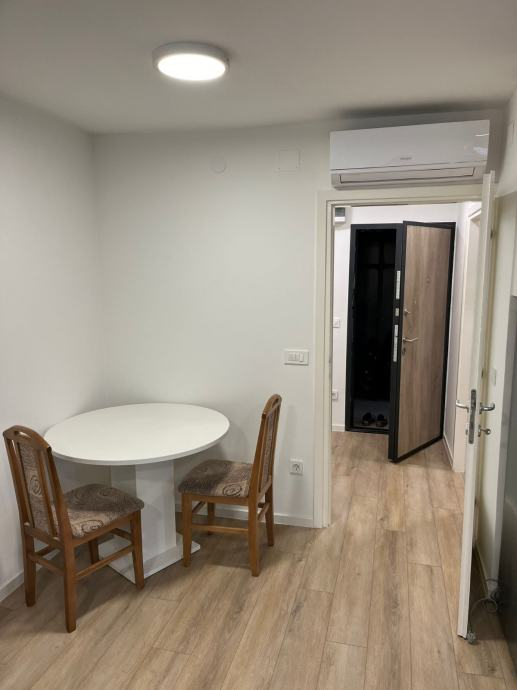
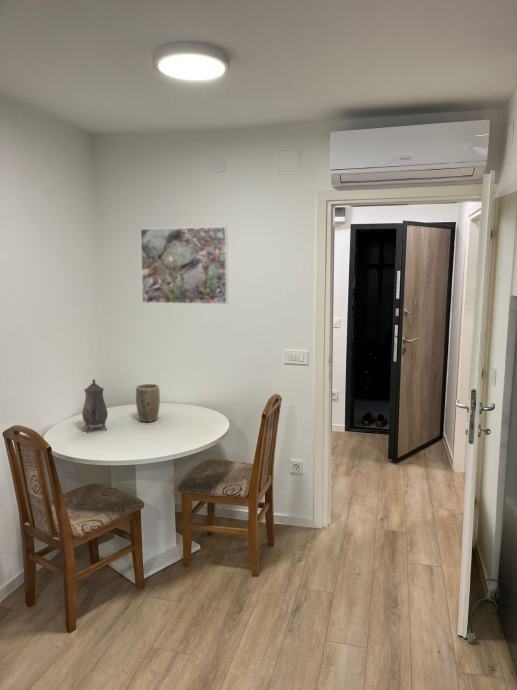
+ plant pot [135,383,161,423]
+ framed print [139,226,229,305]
+ teapot [81,378,109,433]
